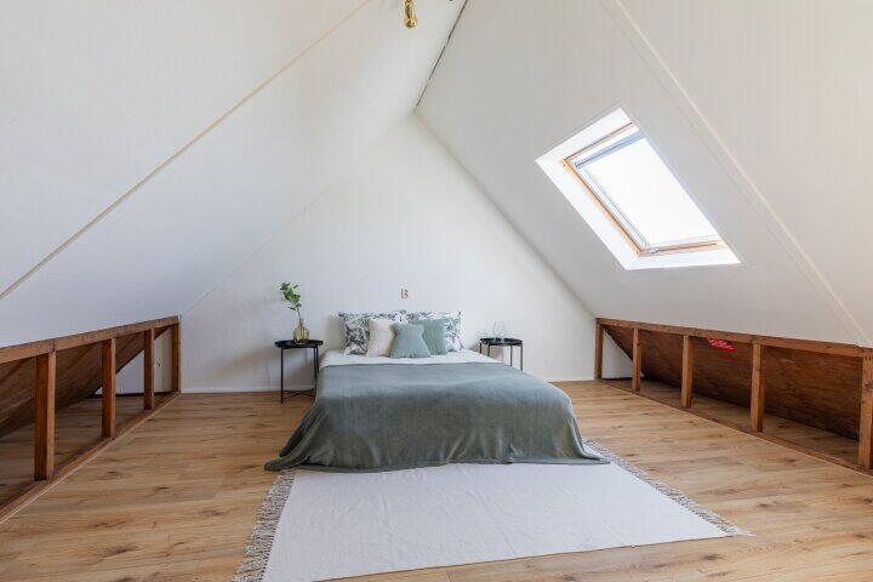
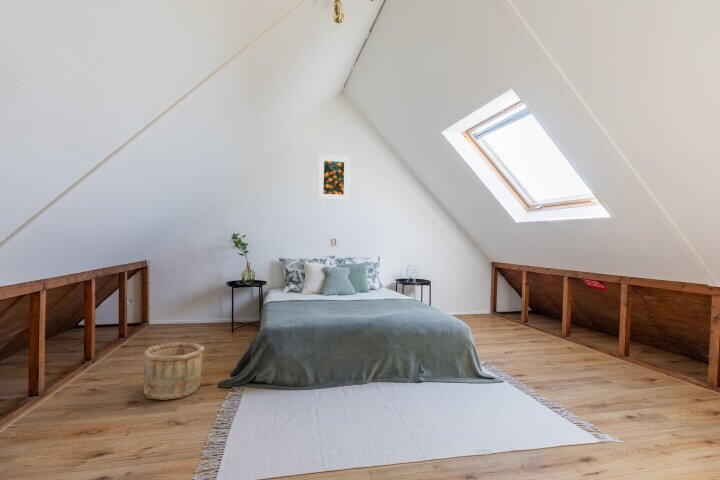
+ wooden bucket [142,341,206,401]
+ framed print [317,154,351,201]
